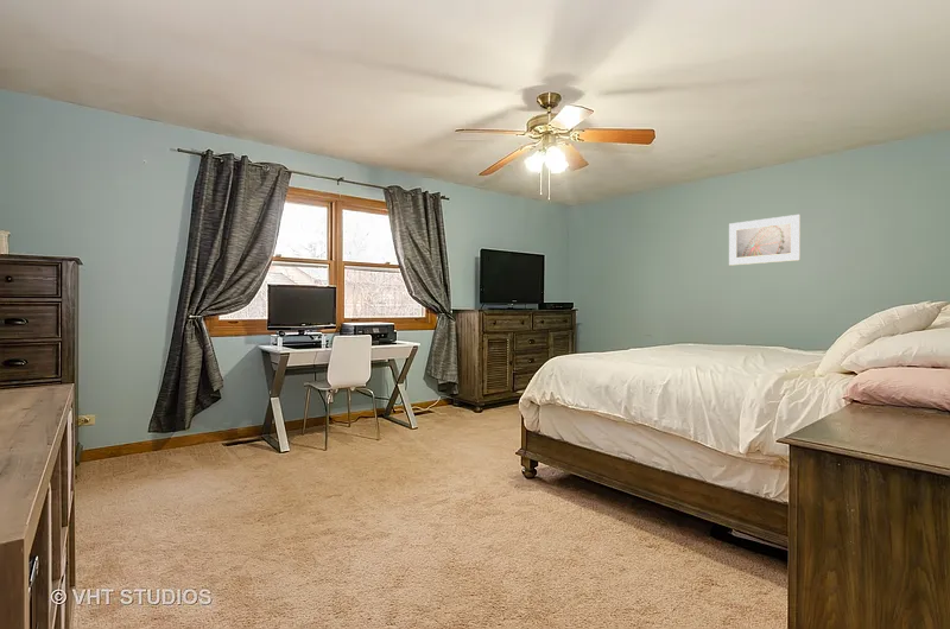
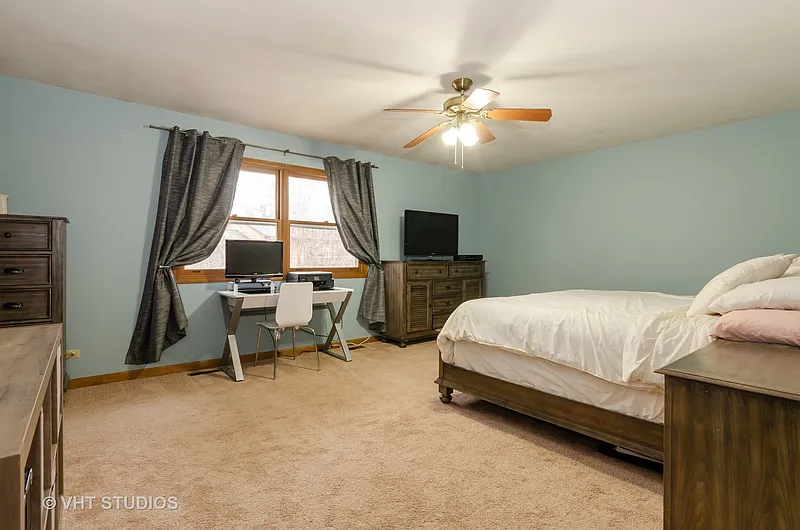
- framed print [728,214,802,267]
